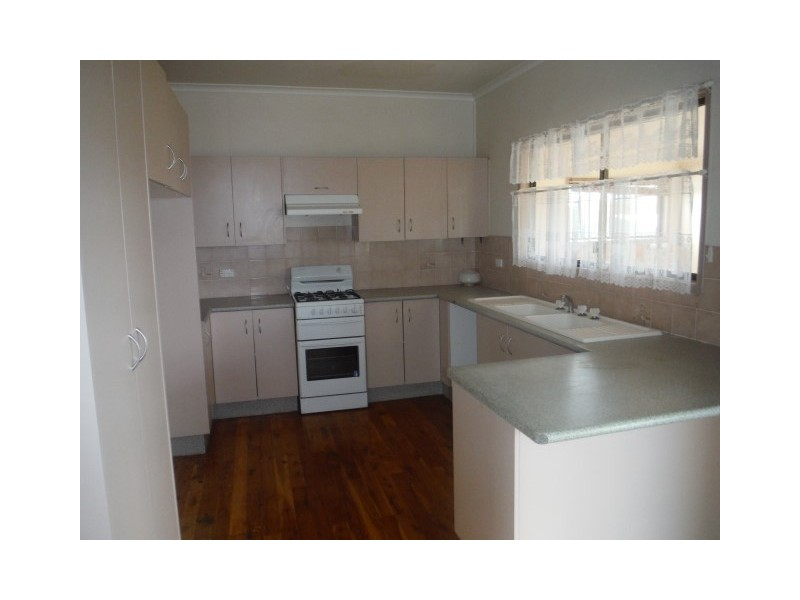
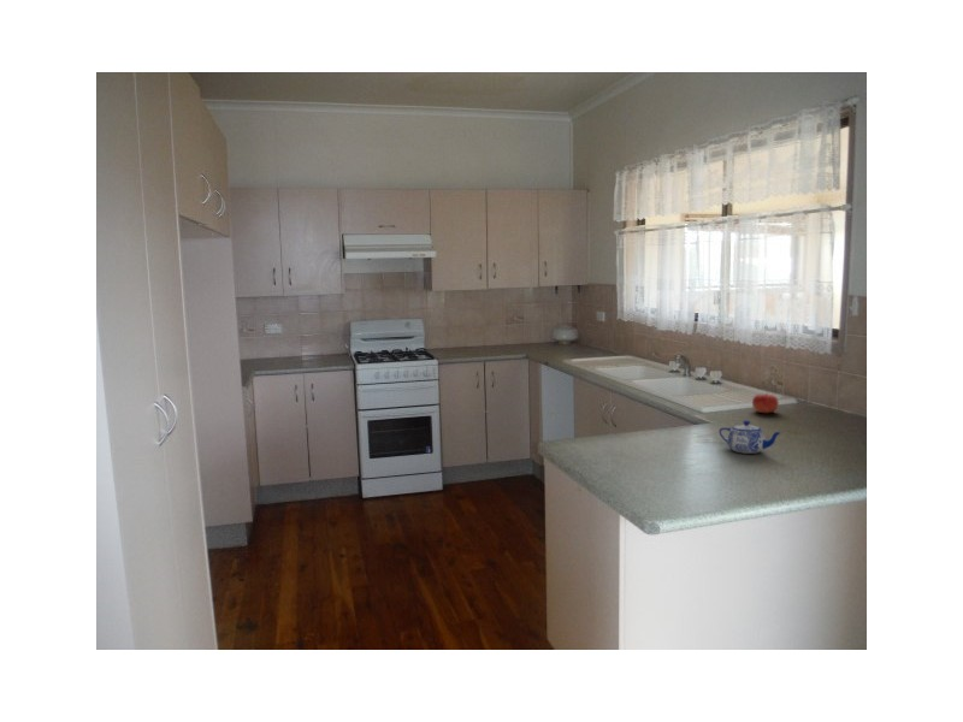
+ fruit [751,391,780,414]
+ teapot [717,420,784,455]
